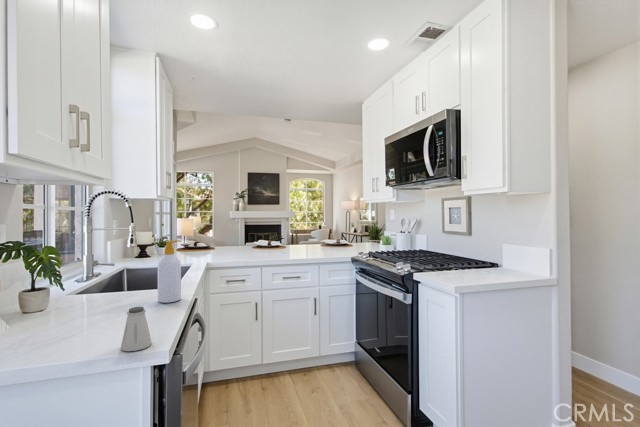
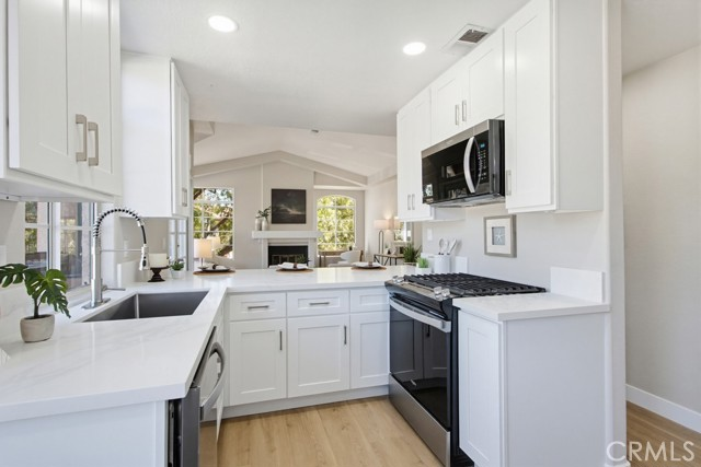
- saltshaker [120,306,153,352]
- soap bottle [157,239,182,304]
